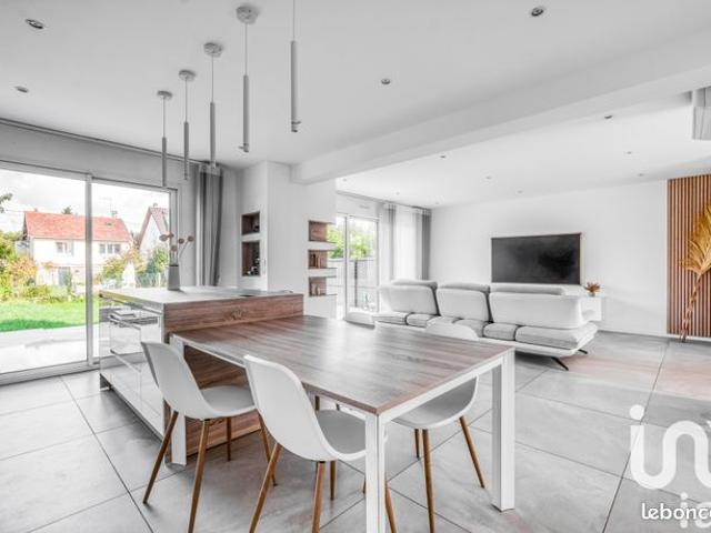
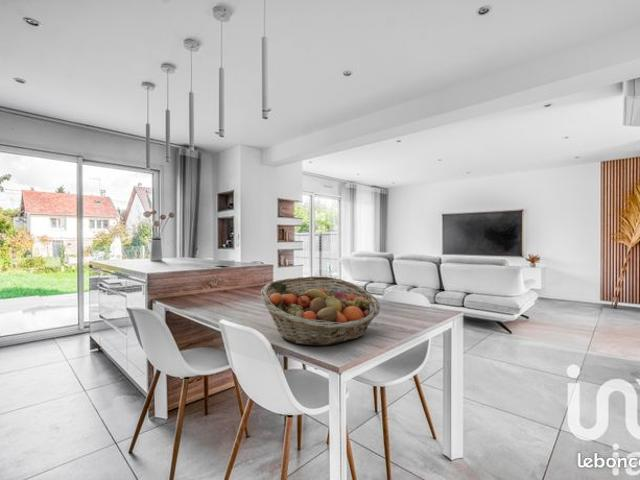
+ fruit basket [260,275,381,347]
